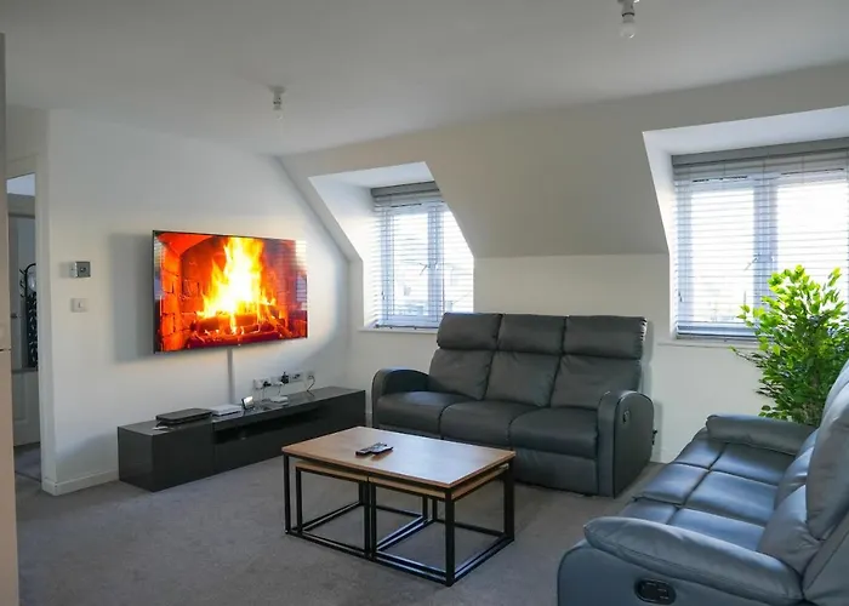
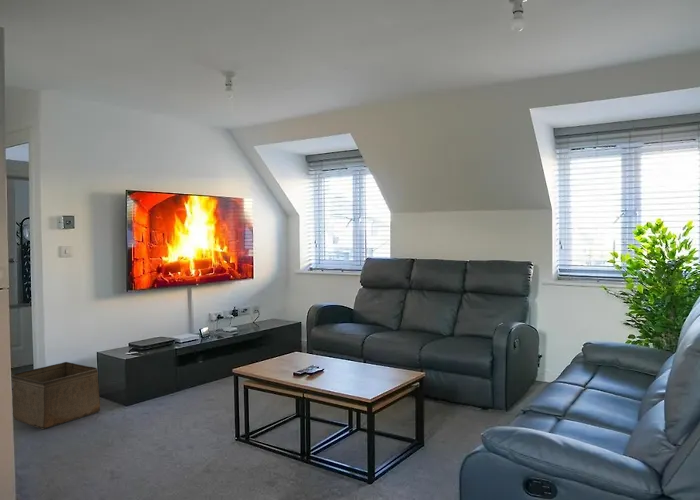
+ storage bin [11,361,101,430]
